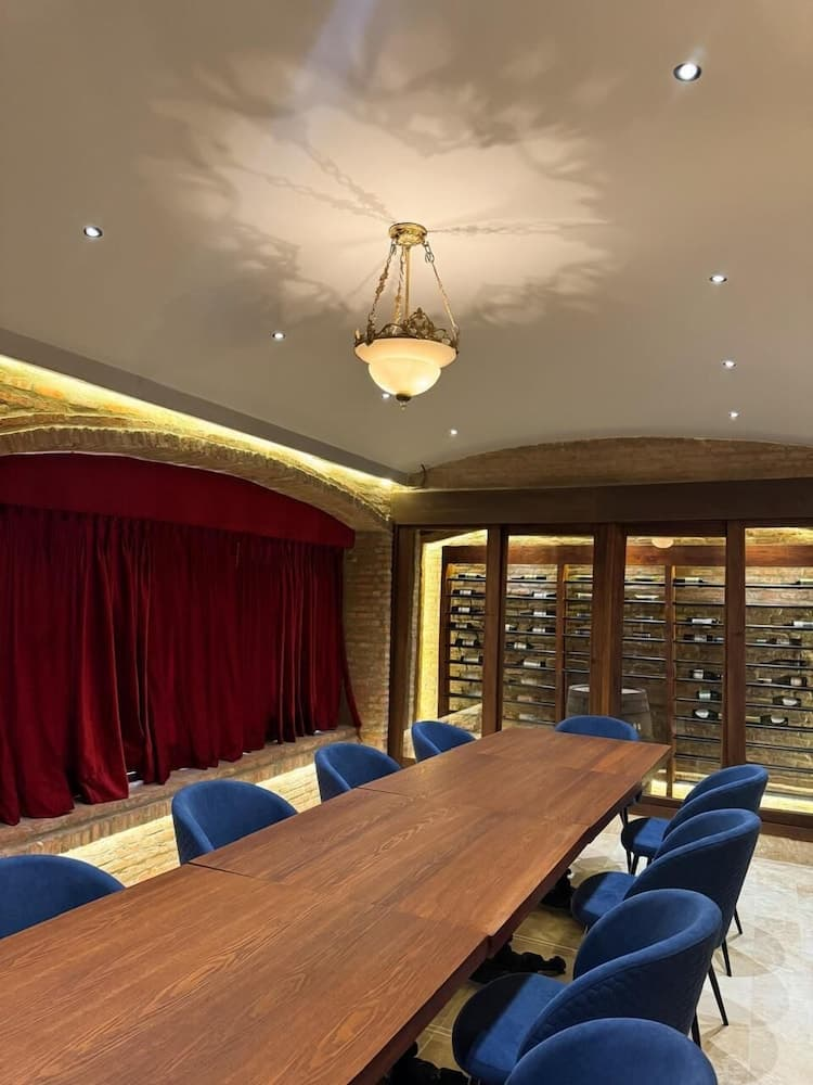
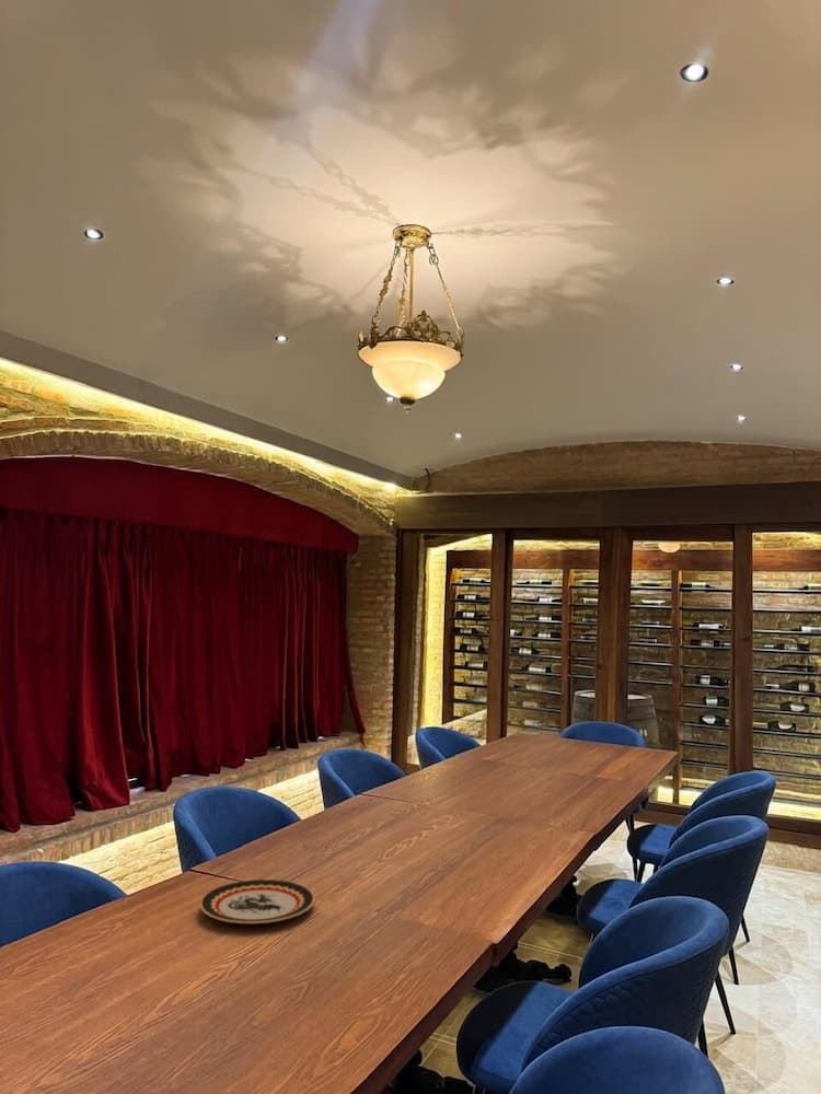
+ plate [198,878,316,924]
